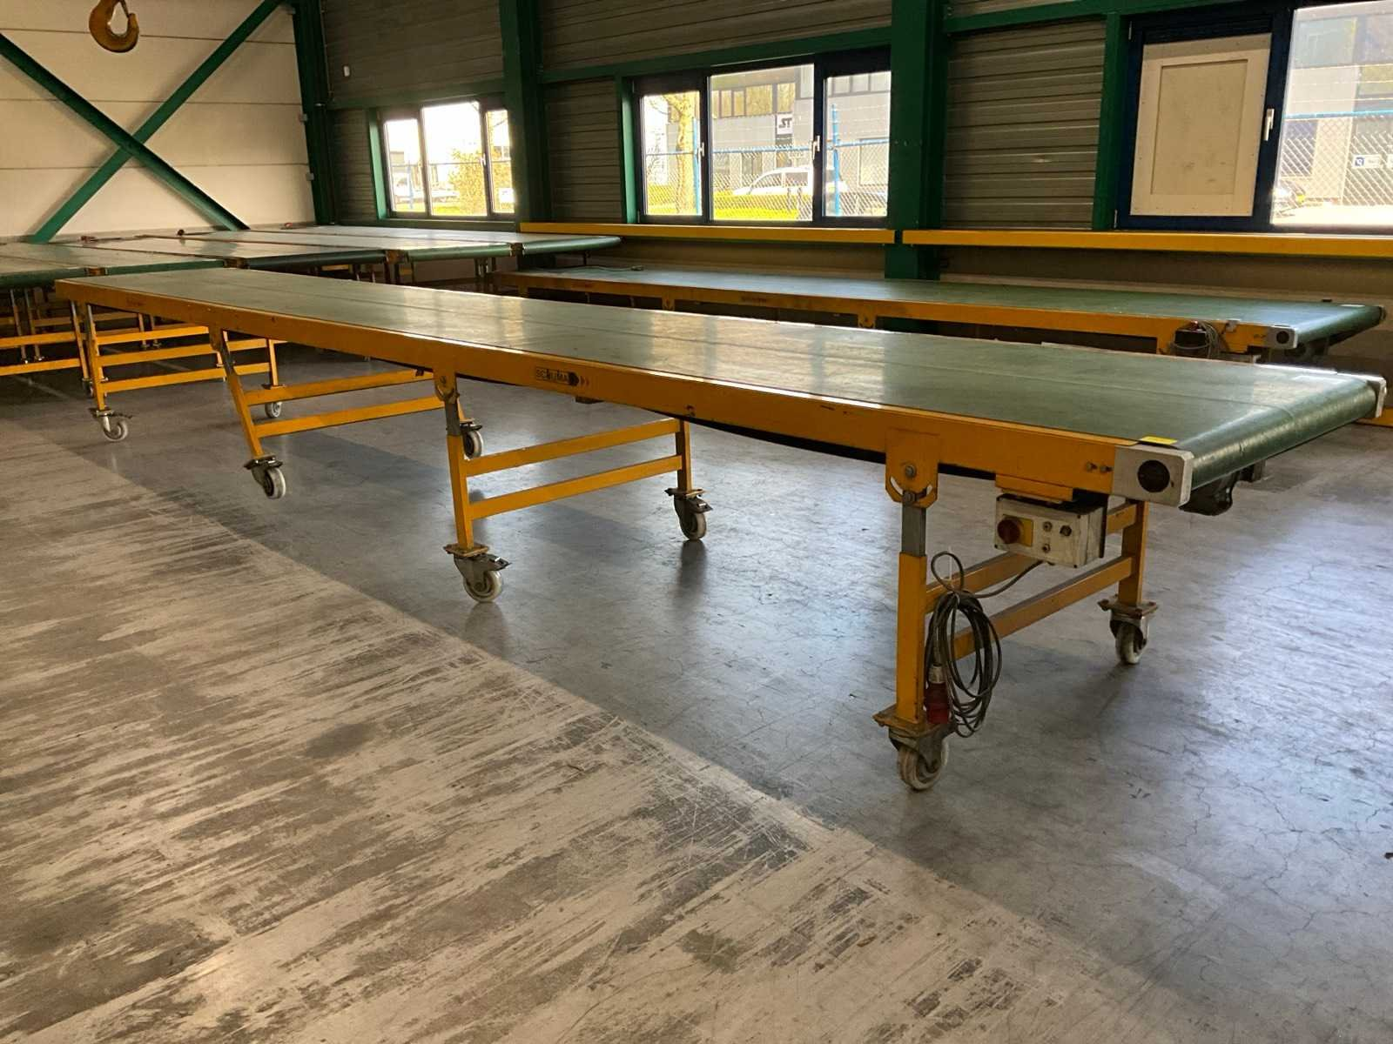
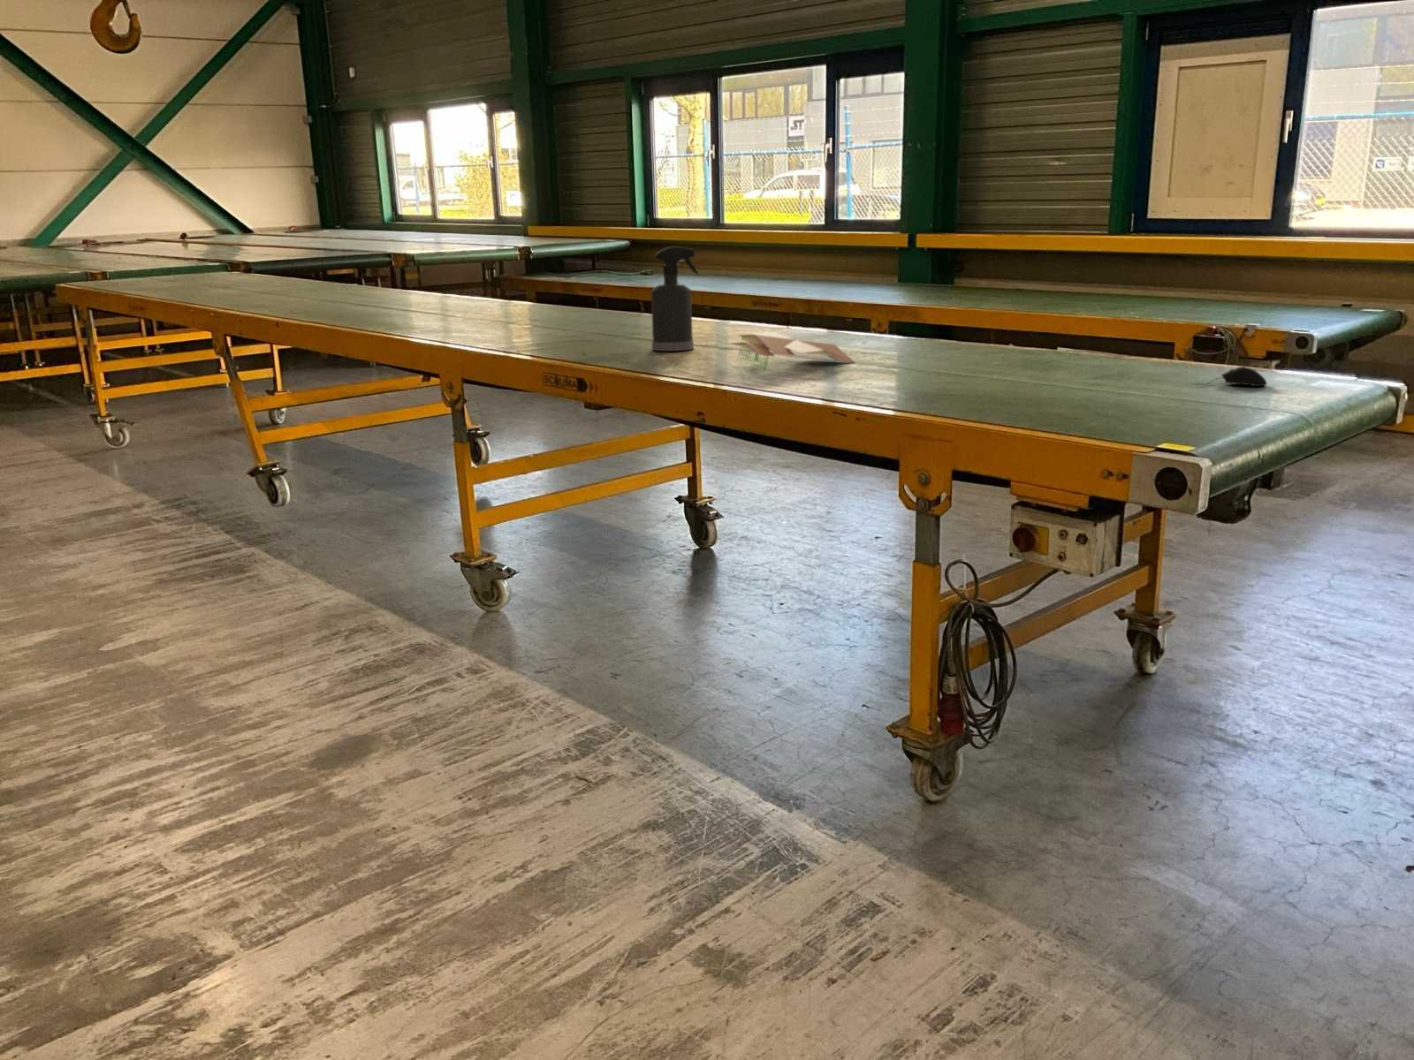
+ papers [730,332,855,372]
+ spray bottle [650,246,700,352]
+ computer mouse [1190,365,1268,386]
